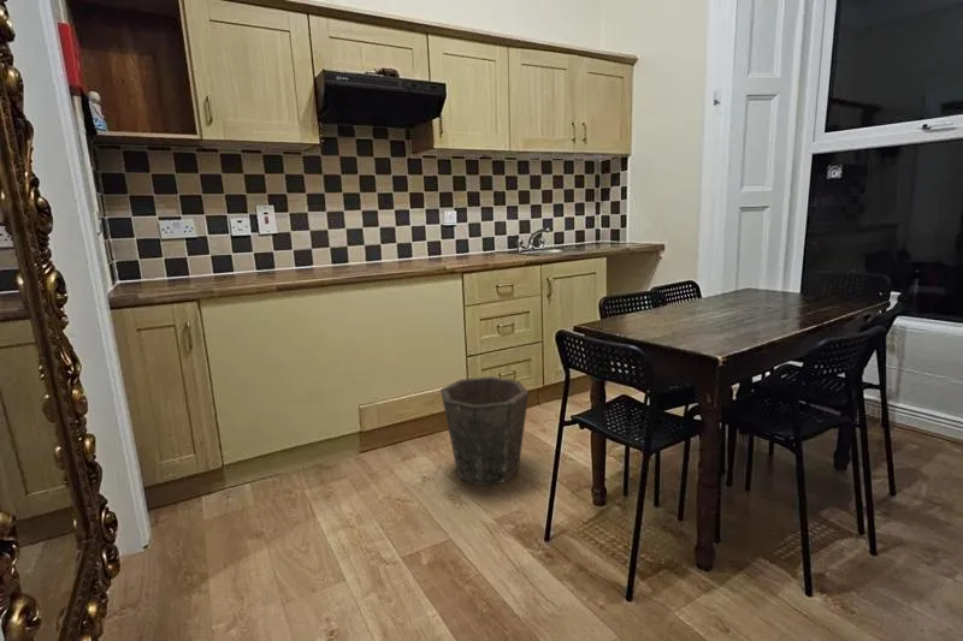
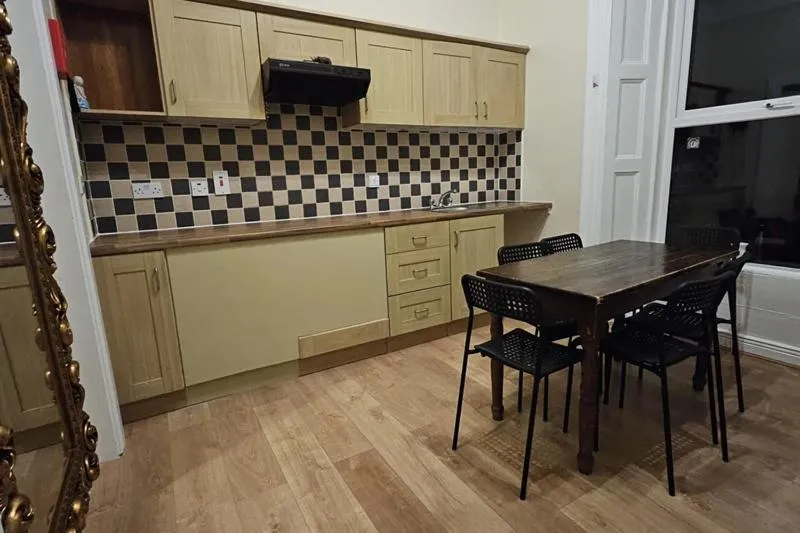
- waste bin [439,375,530,487]
